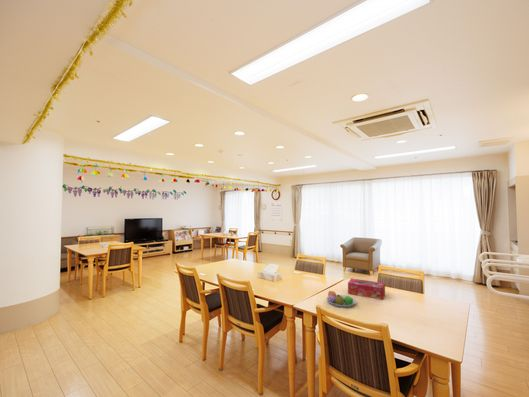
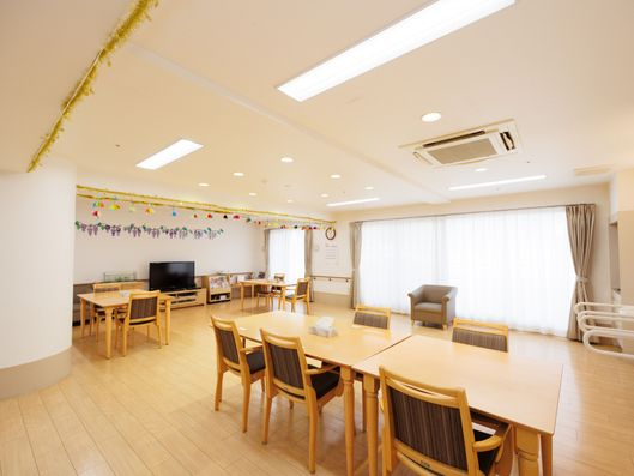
- tissue box [347,277,386,301]
- fruit bowl [326,289,357,308]
